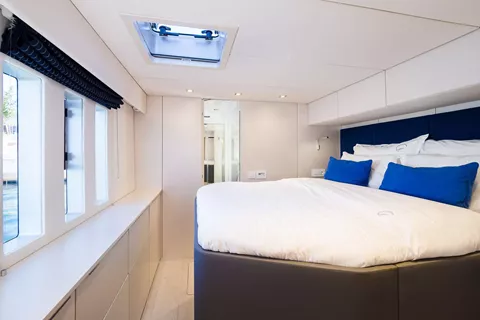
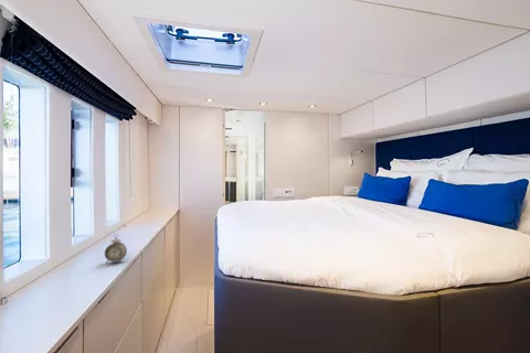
+ alarm clock [104,233,128,264]
